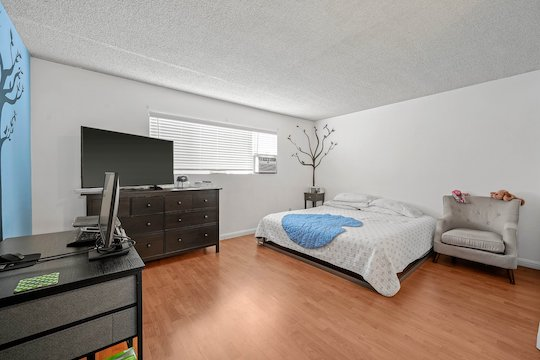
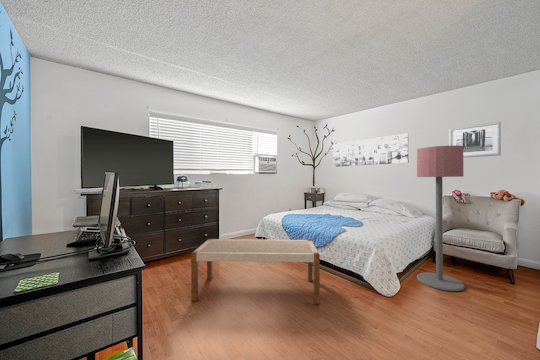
+ floor lamp [416,145,466,292]
+ wall art [332,133,410,168]
+ bench [190,238,321,305]
+ wall art [448,121,502,159]
